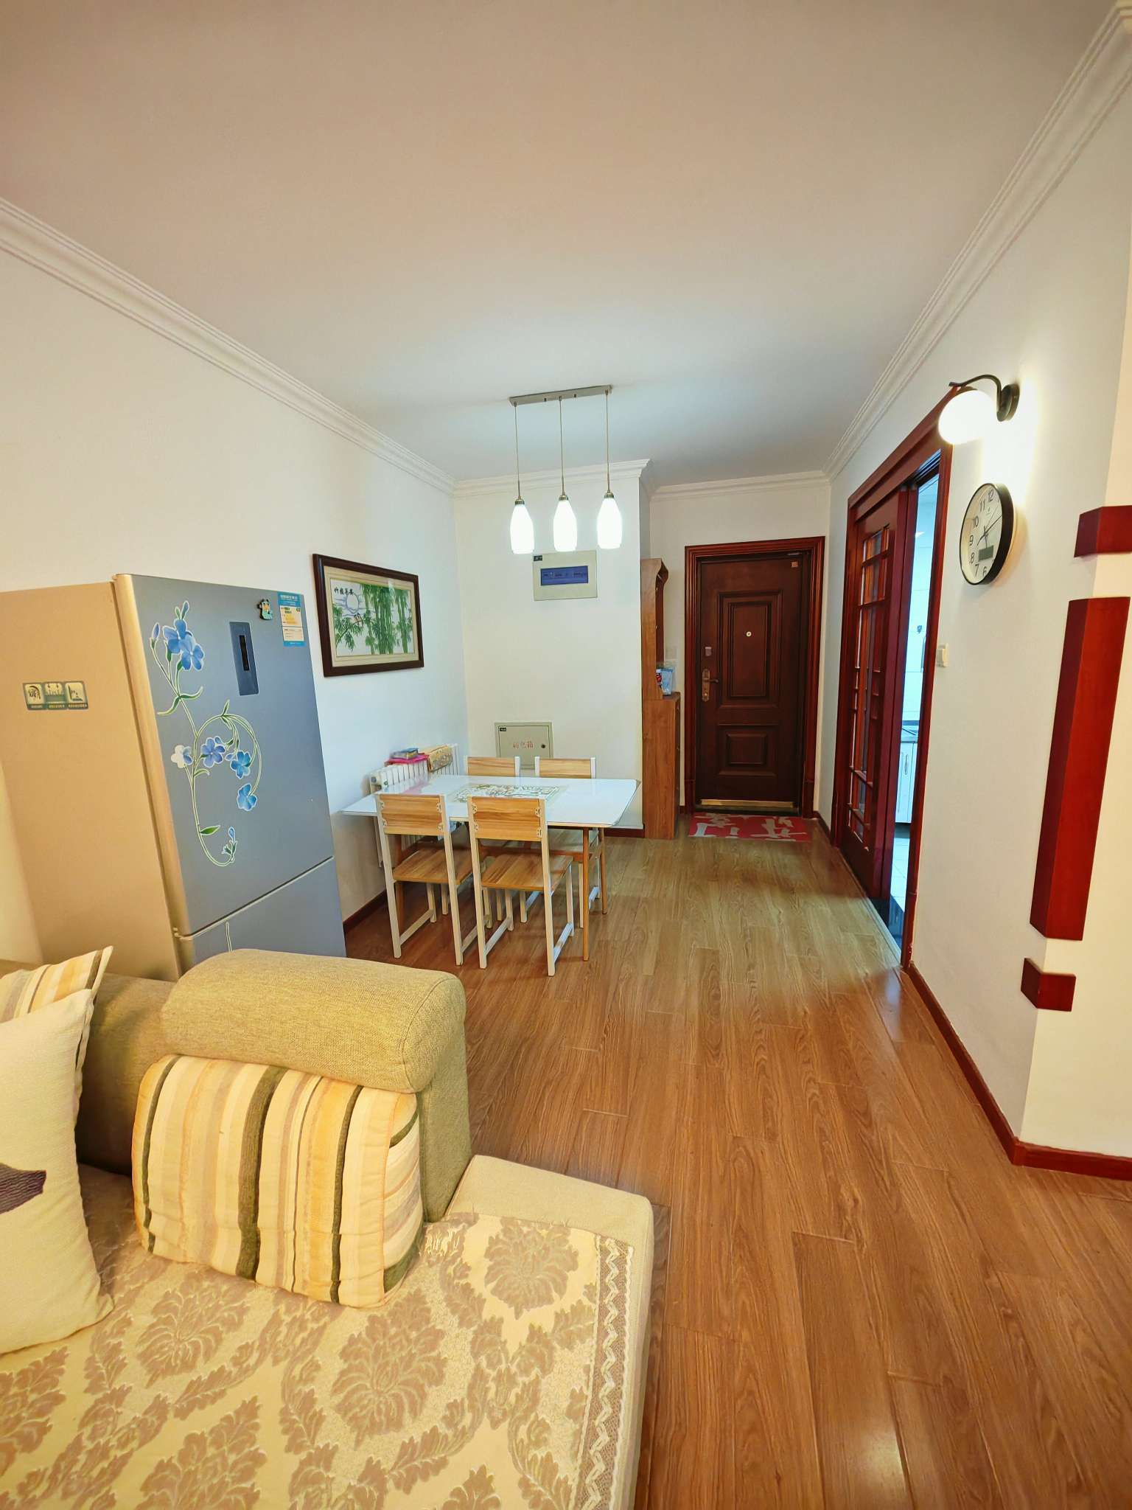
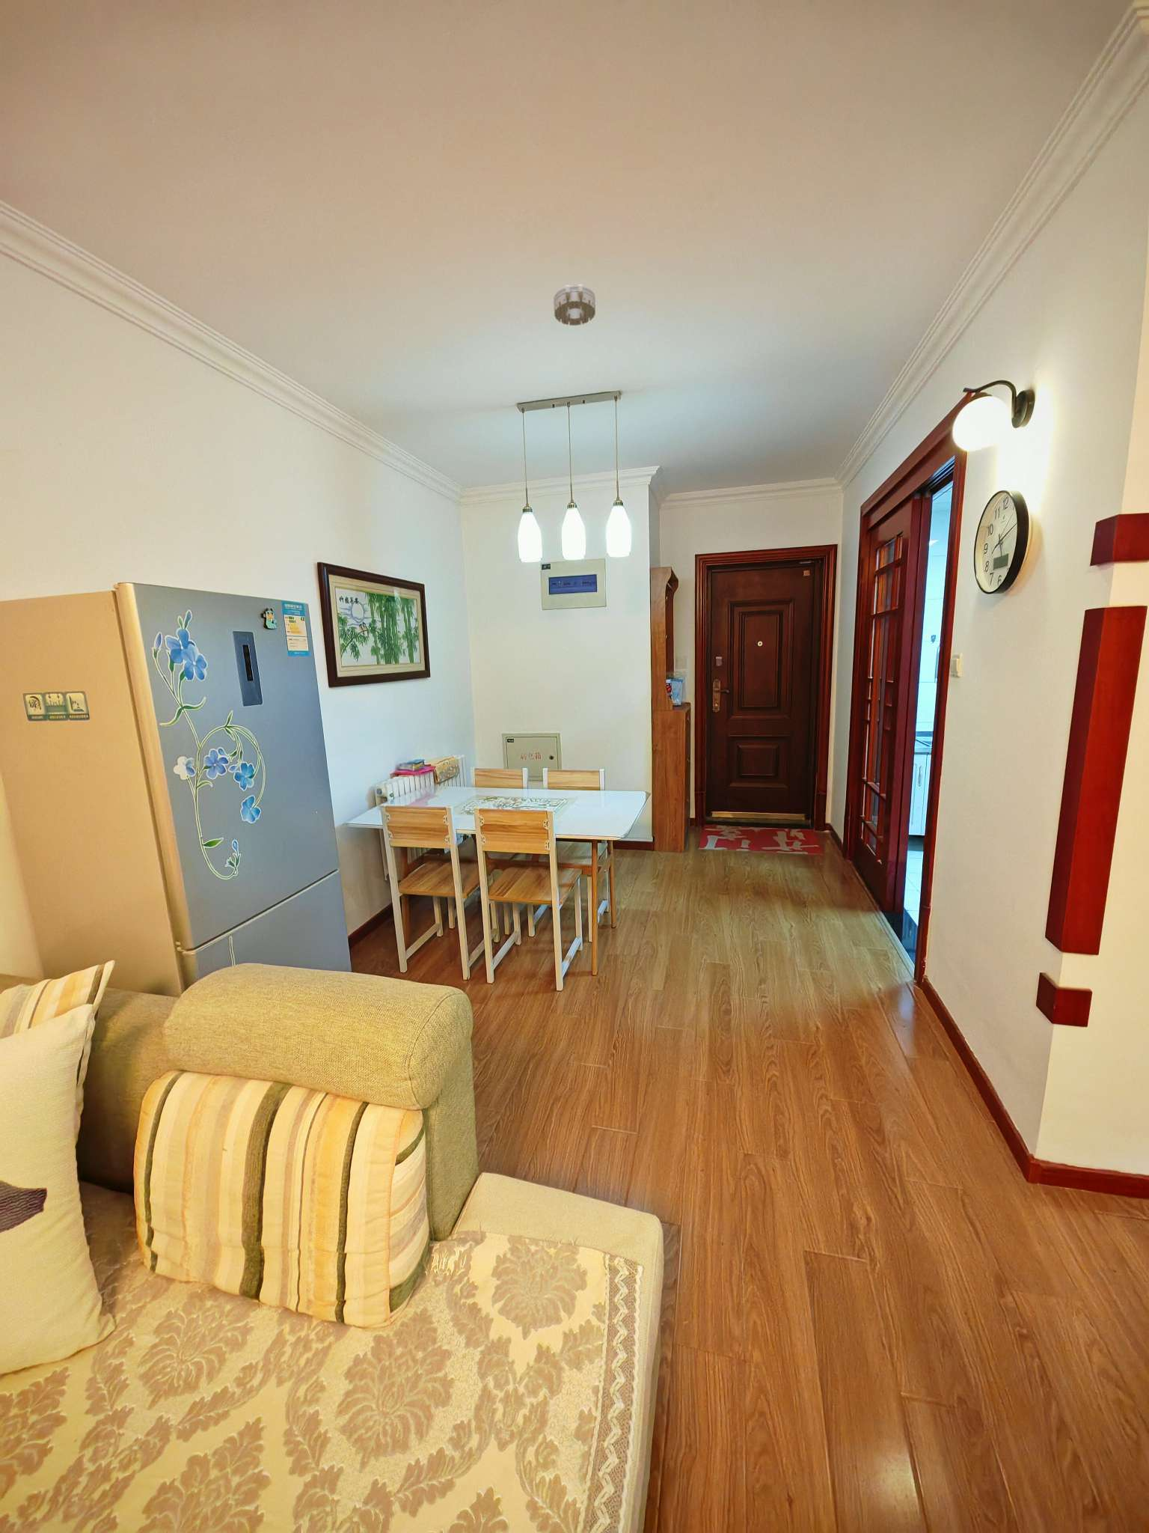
+ smoke detector [553,284,596,326]
